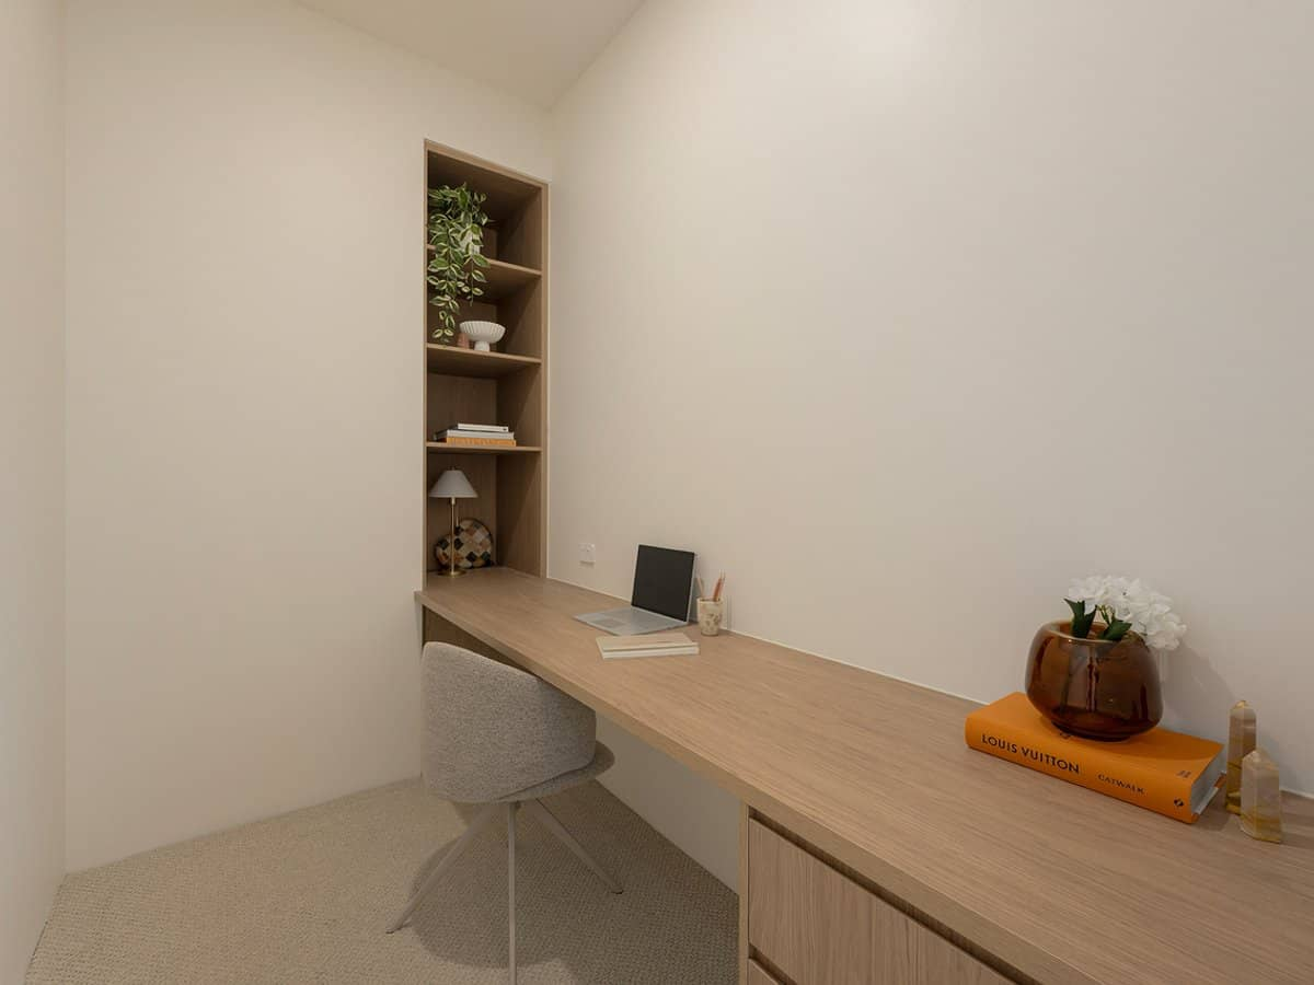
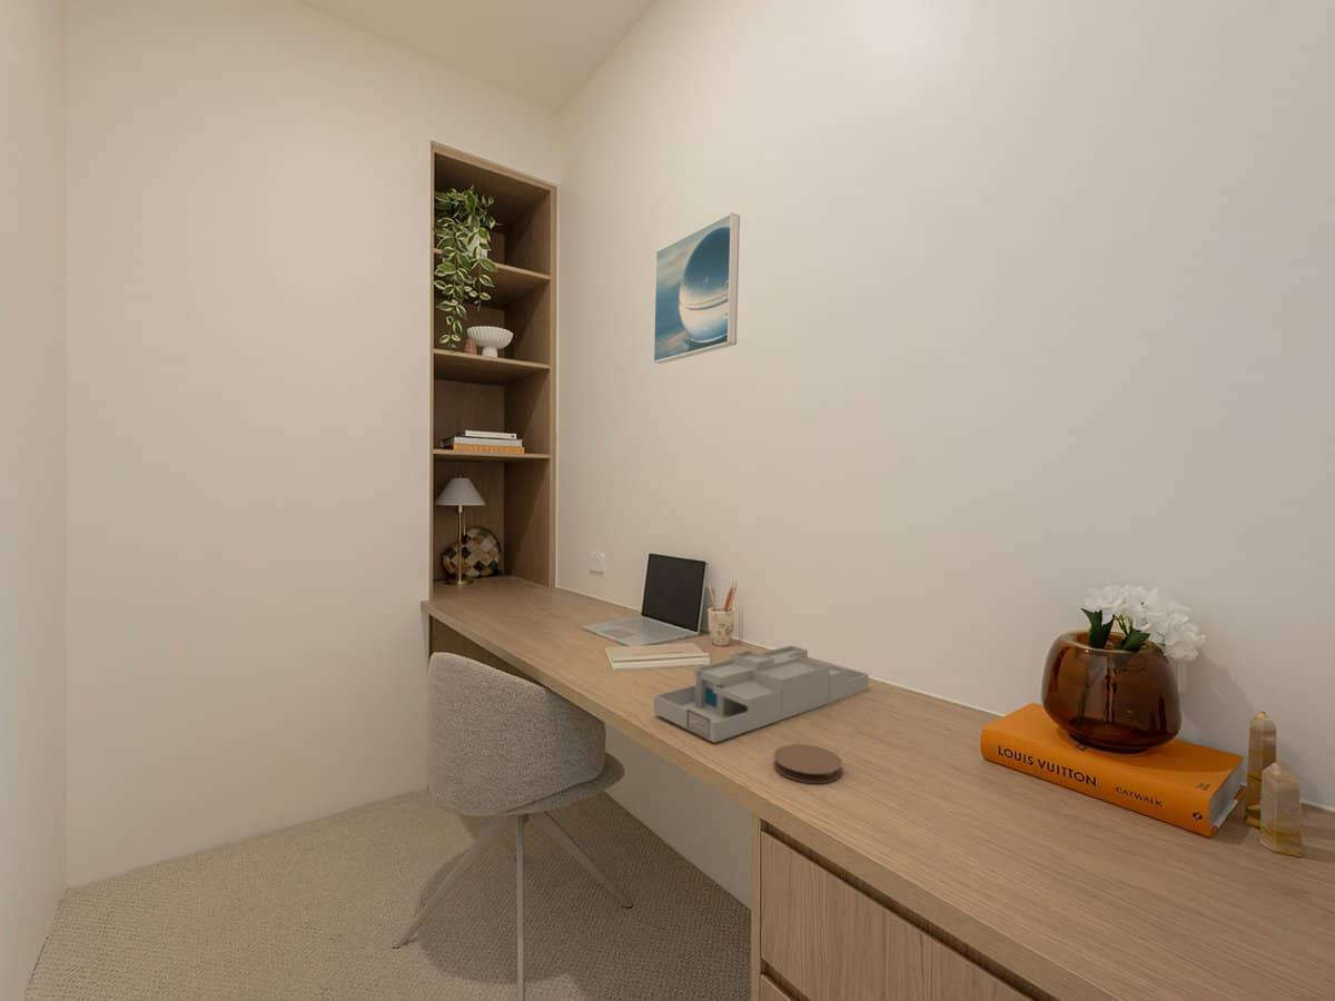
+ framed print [652,211,741,365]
+ coaster [772,743,843,784]
+ desk organizer [653,644,870,744]
